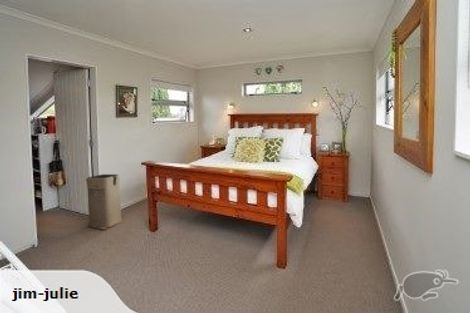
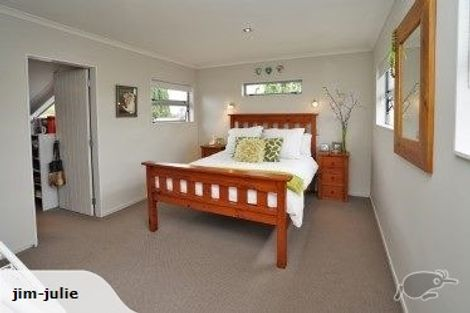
- laundry basket [85,173,123,230]
